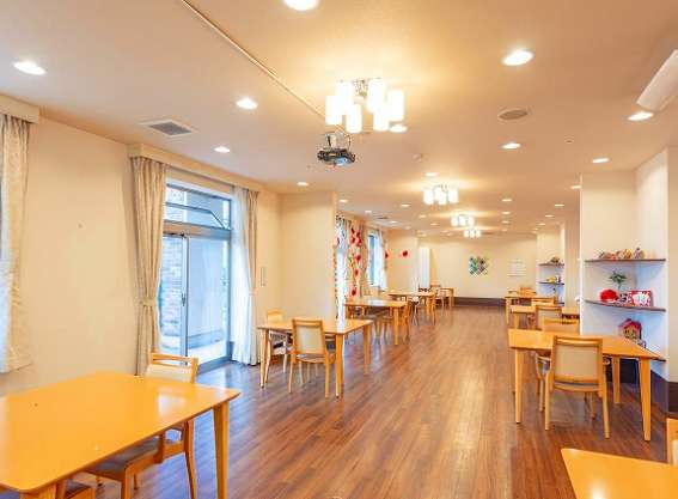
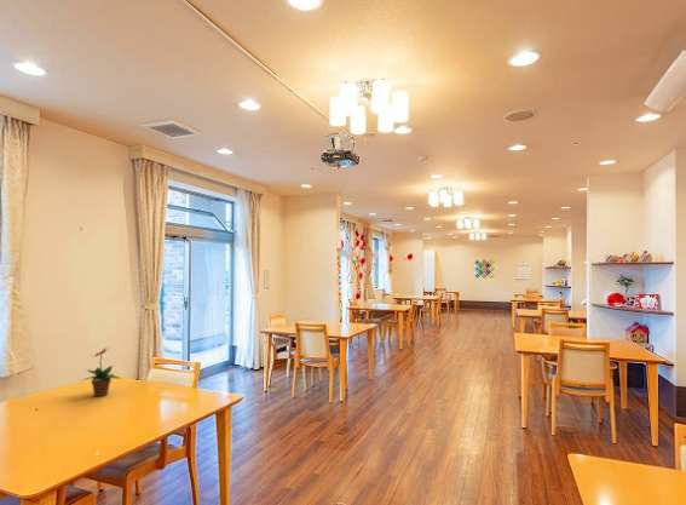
+ potted flower [81,346,123,397]
